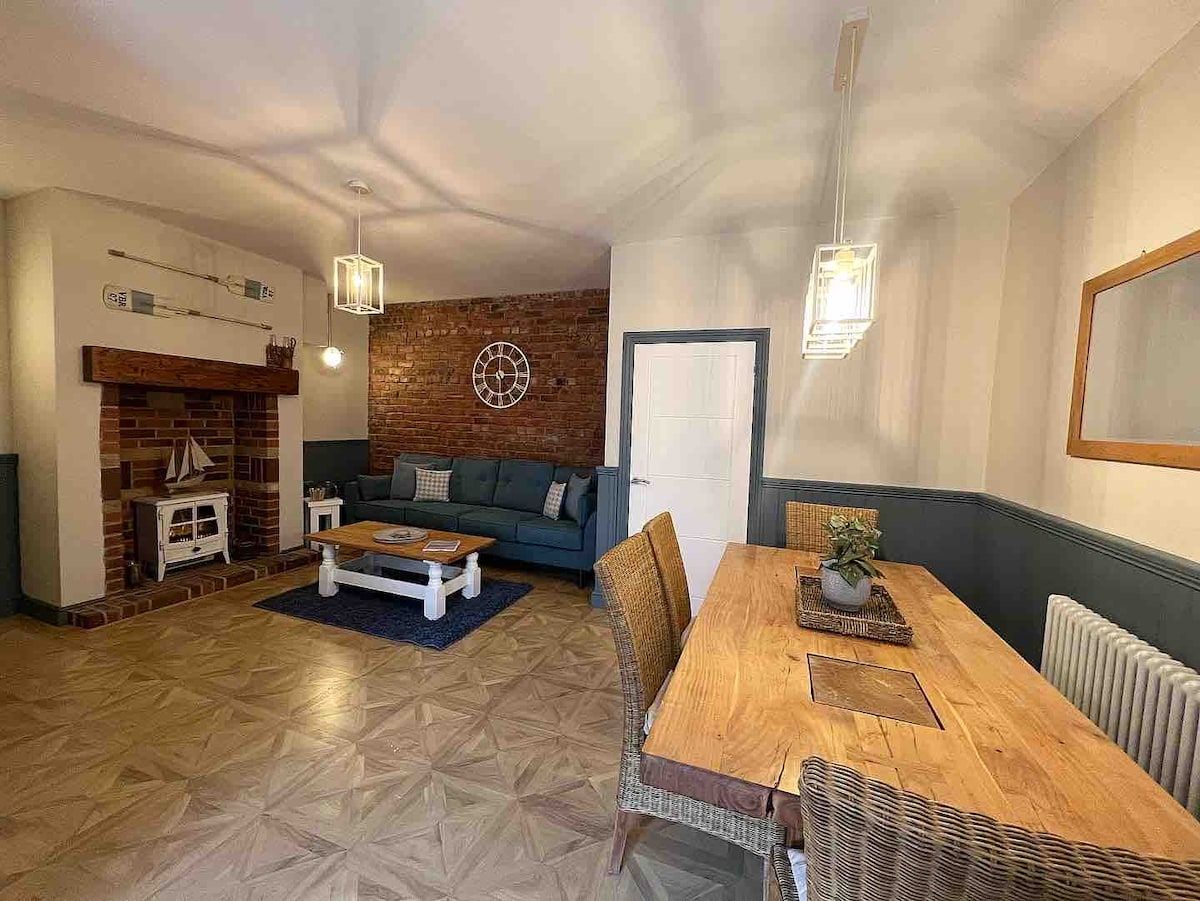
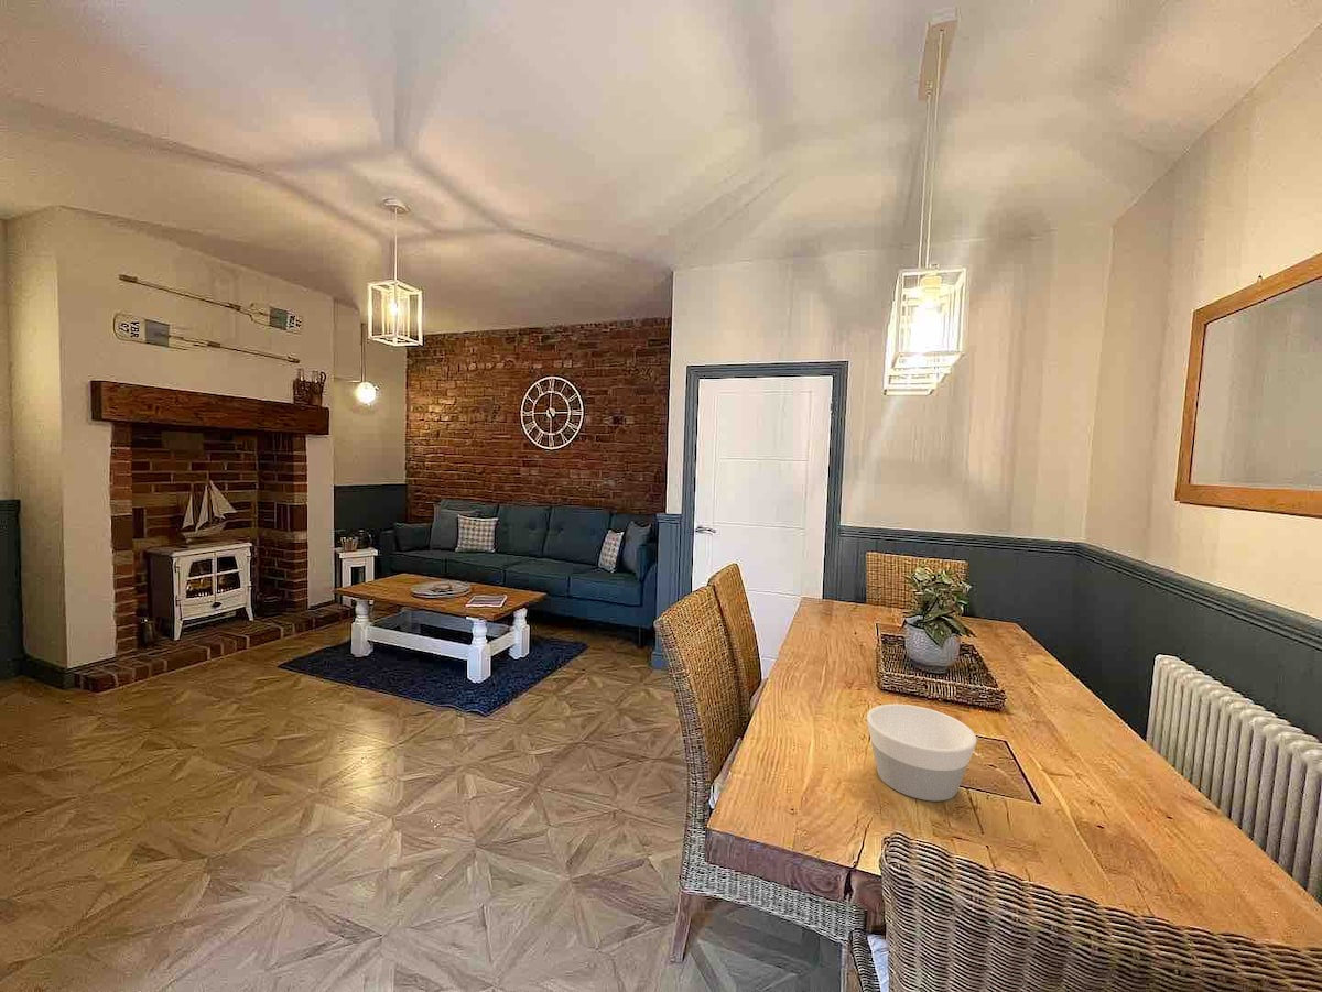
+ bowl [866,704,978,803]
